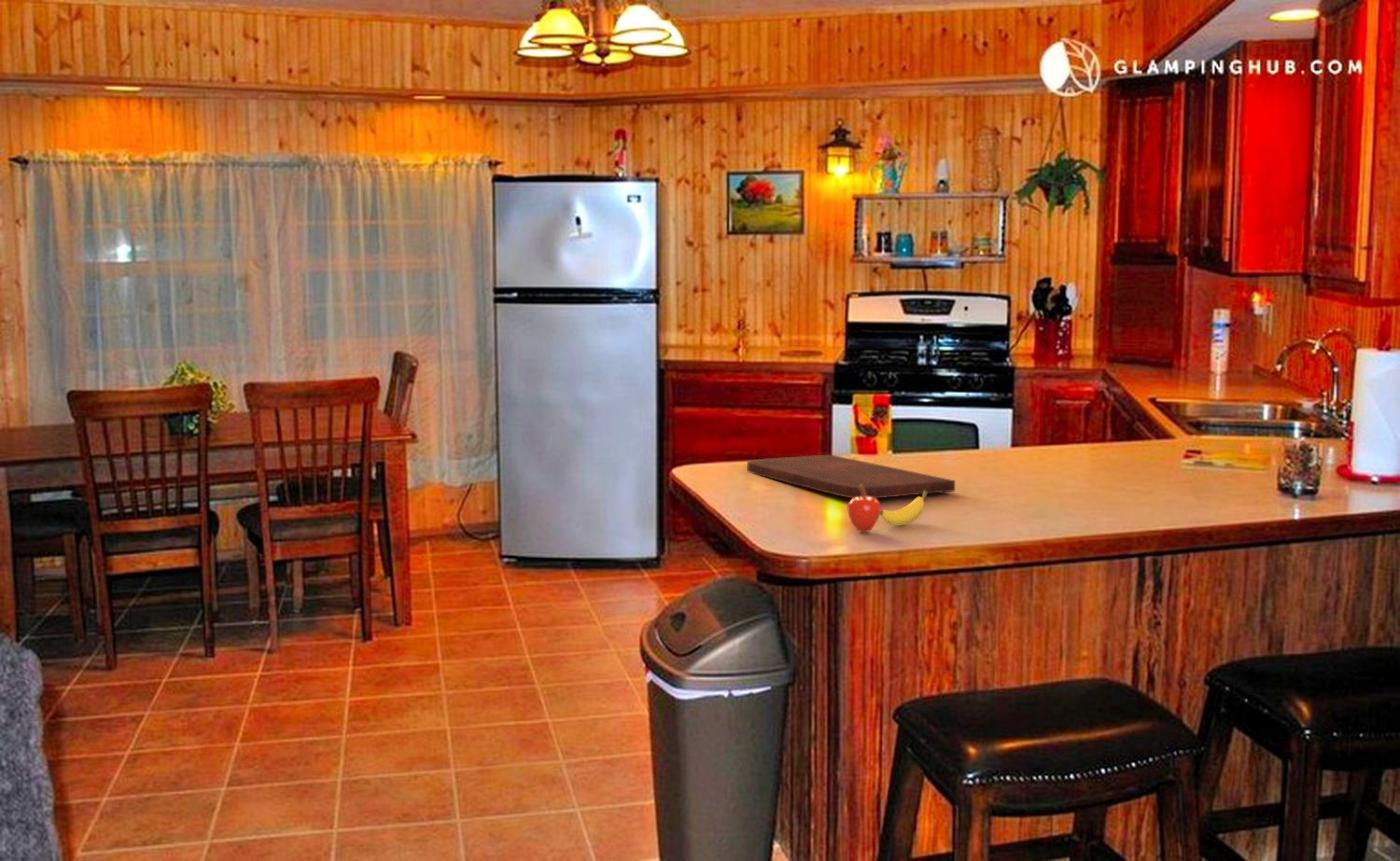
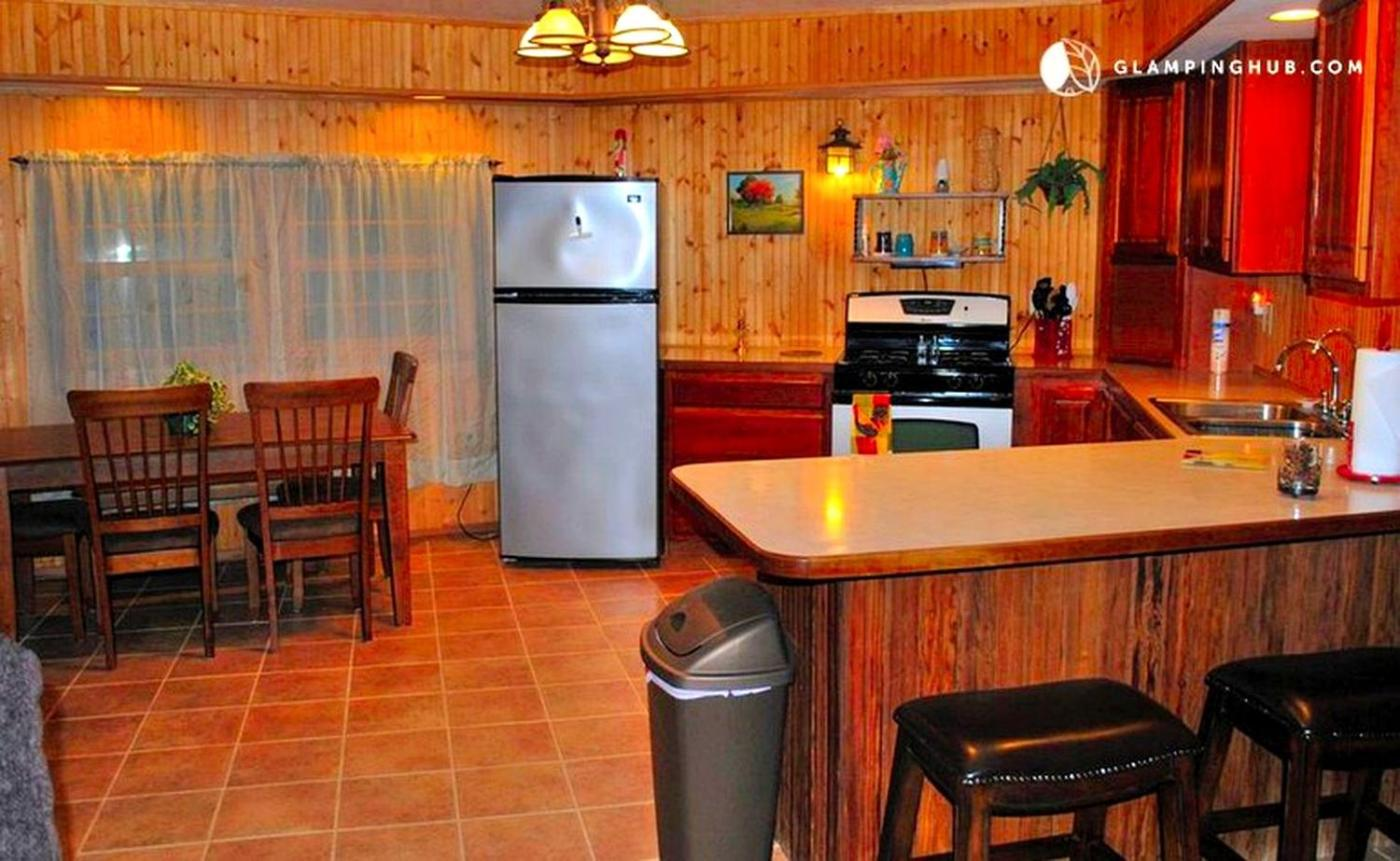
- fruit [846,485,928,533]
- cutting board [746,454,956,499]
